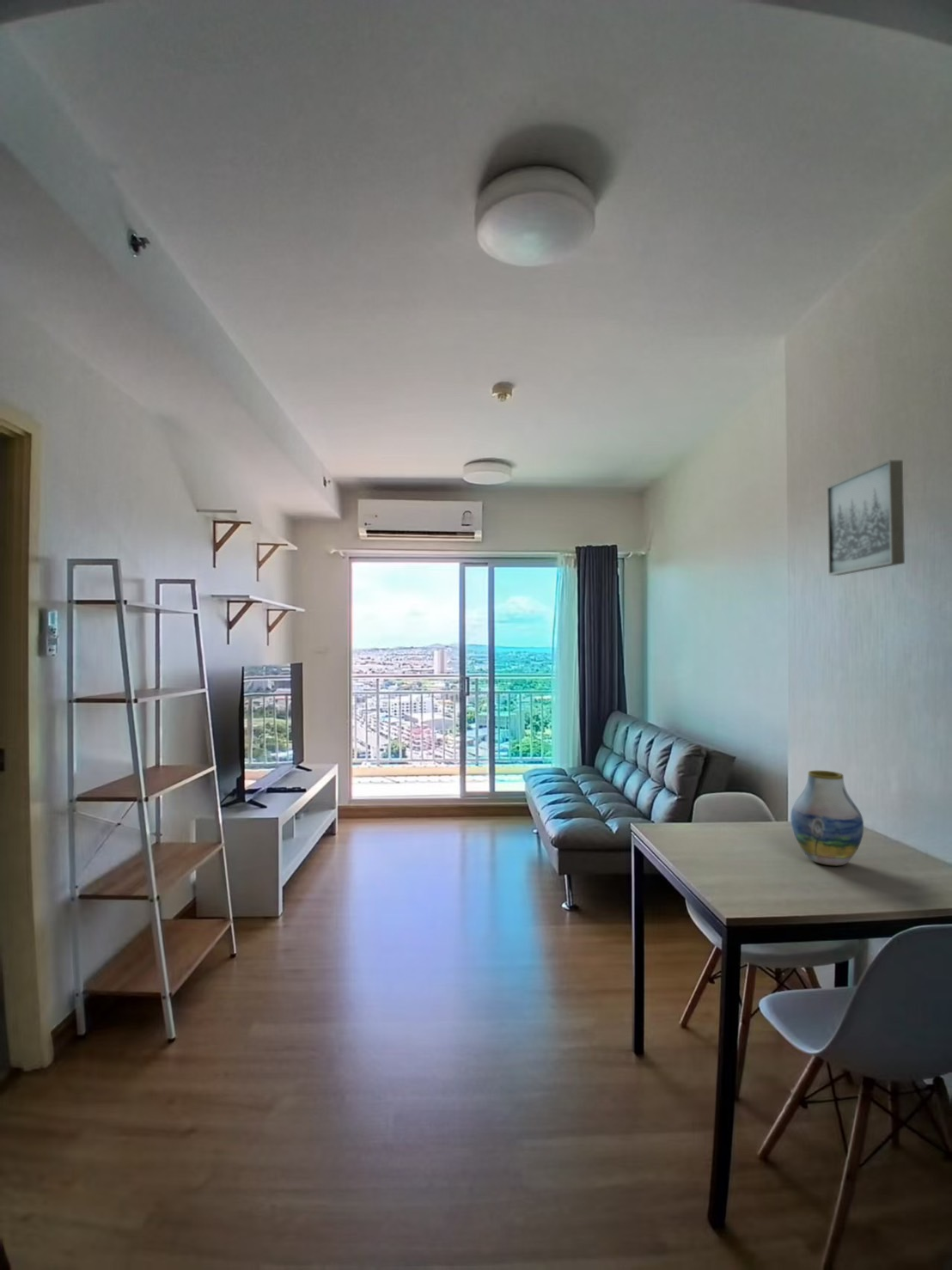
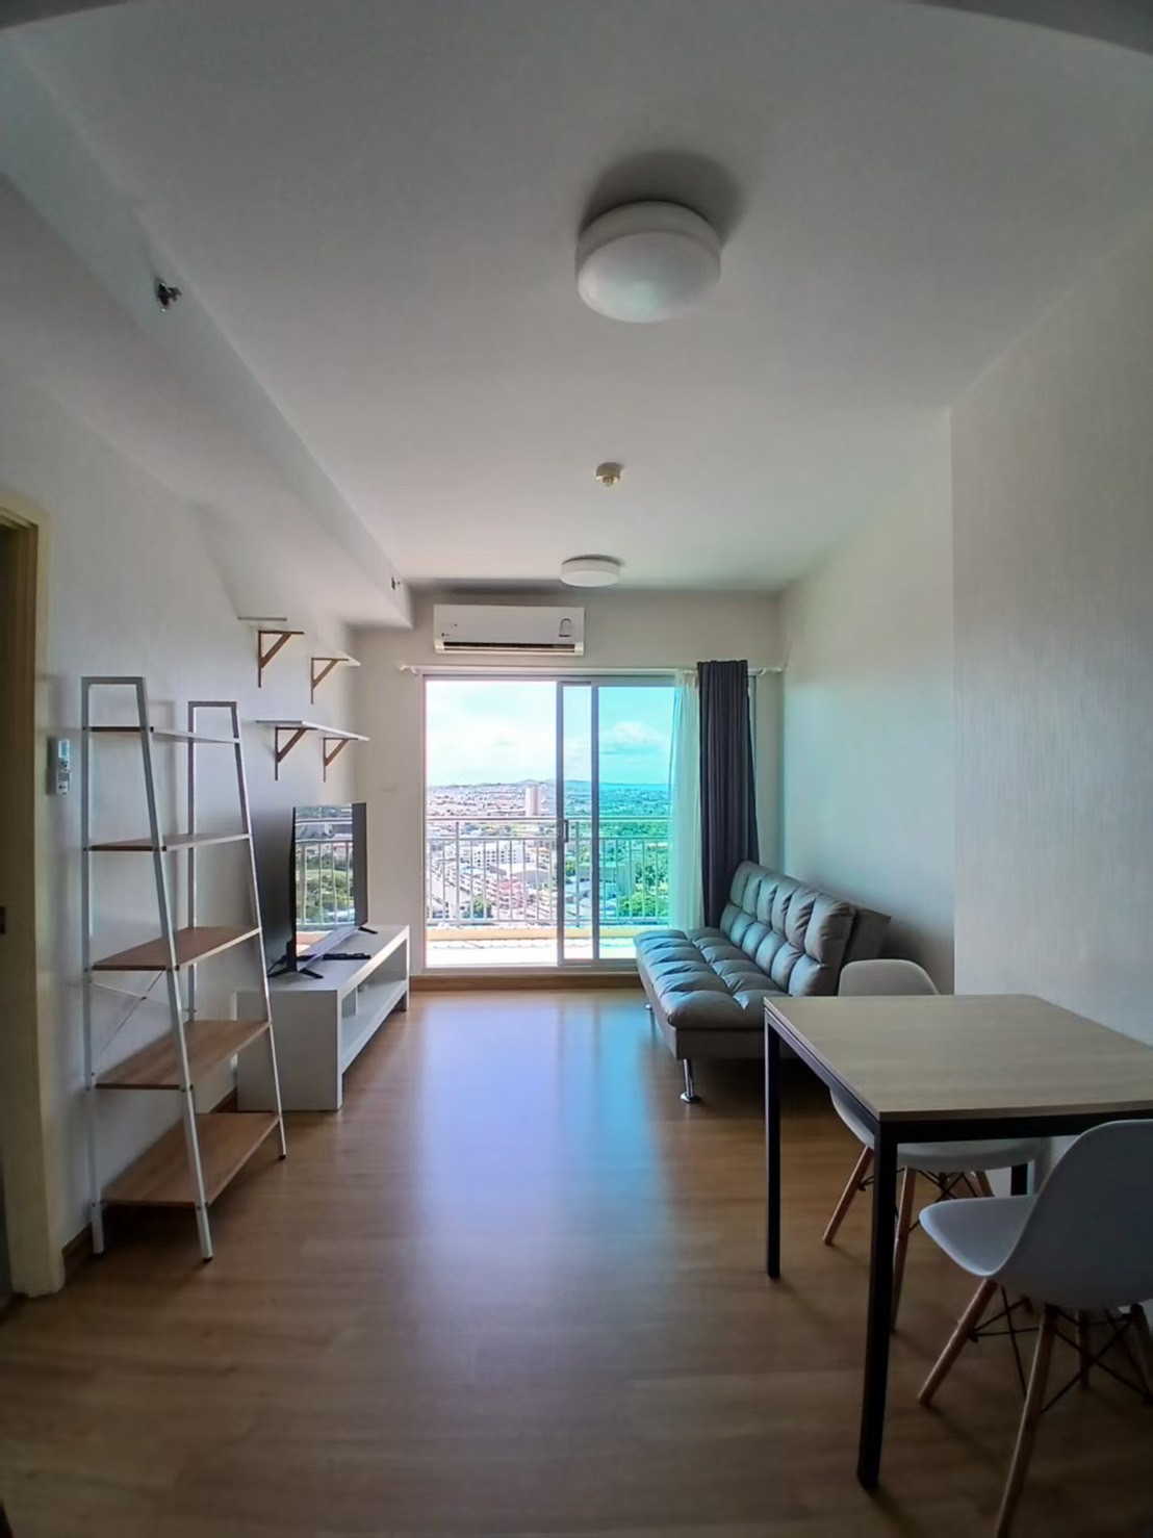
- vase [790,770,864,867]
- wall art [826,459,906,577]
